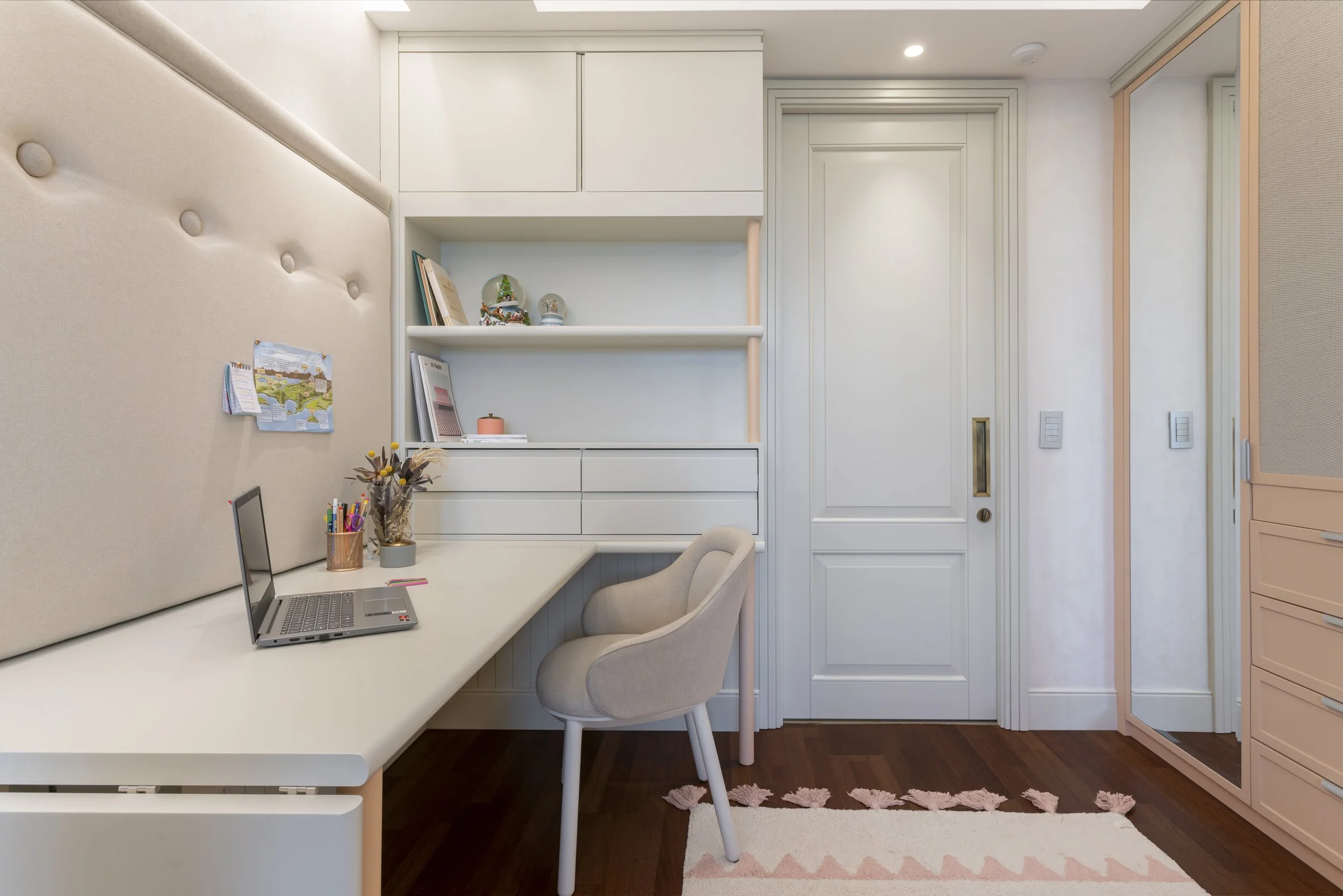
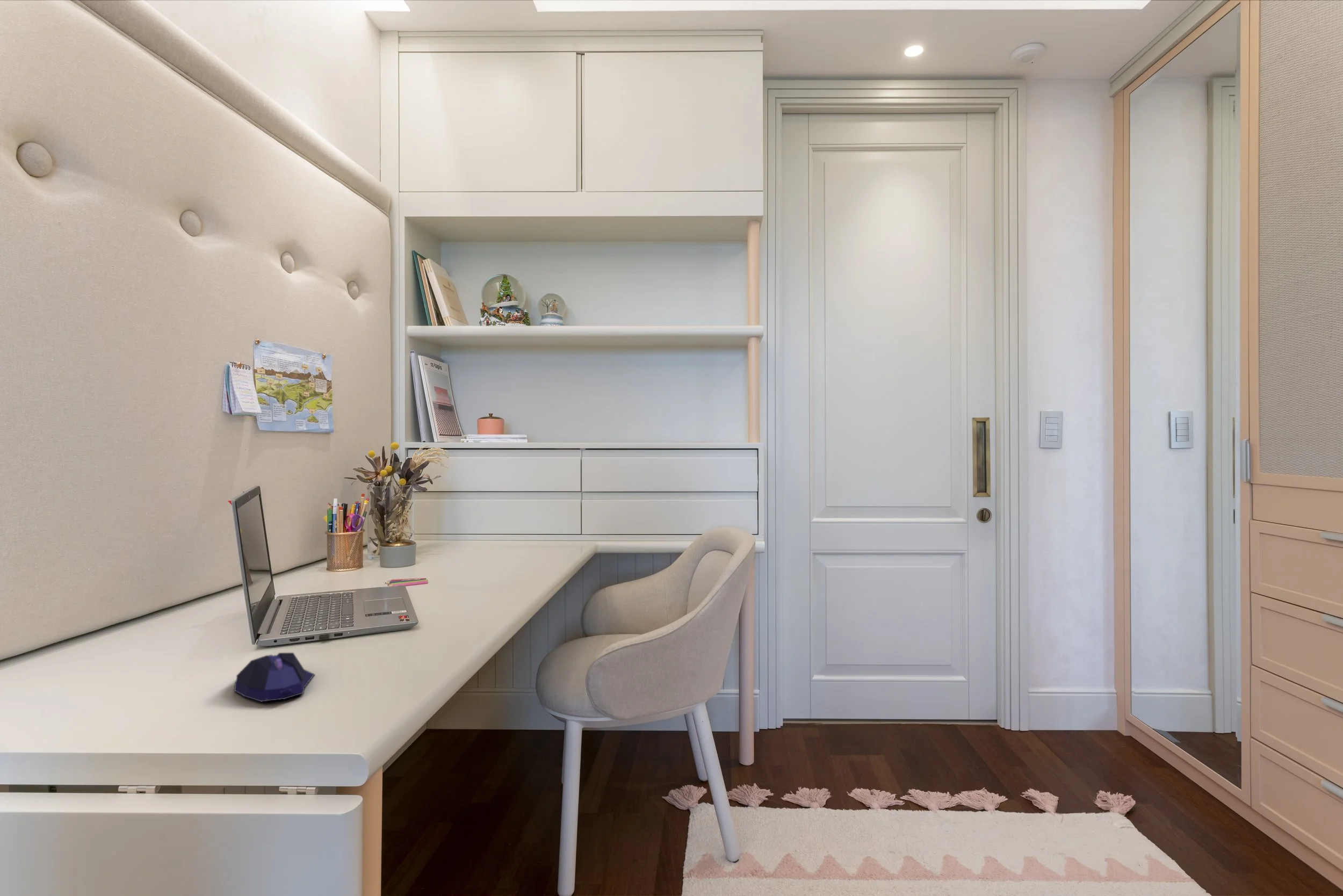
+ computer mouse [234,652,315,703]
